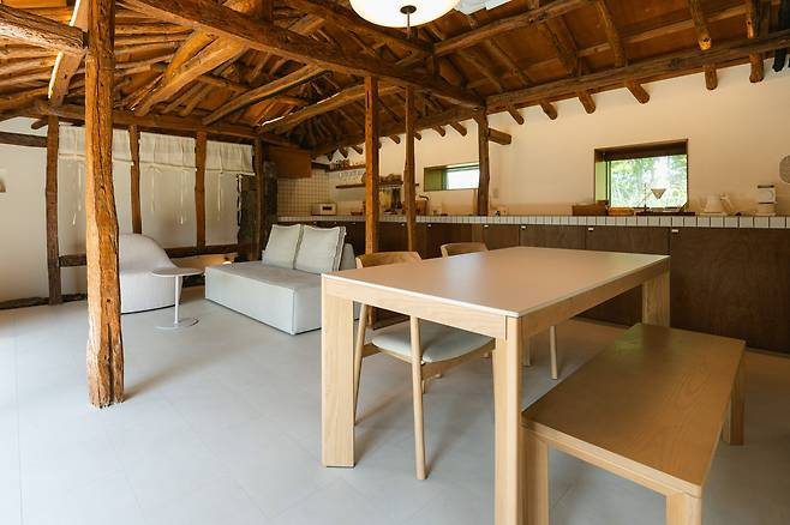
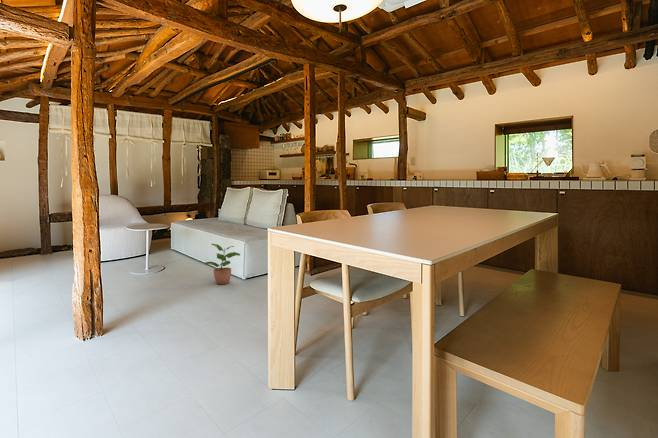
+ potted plant [204,243,241,285]
